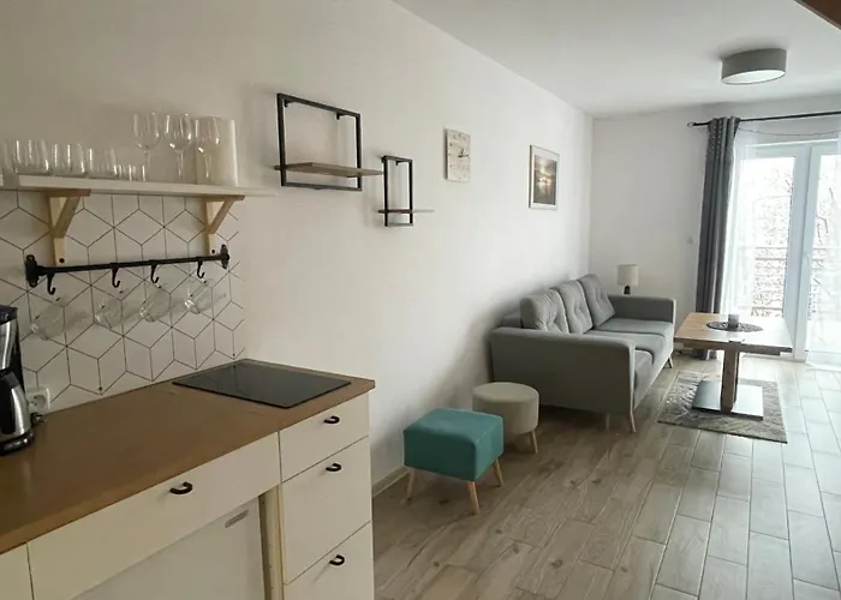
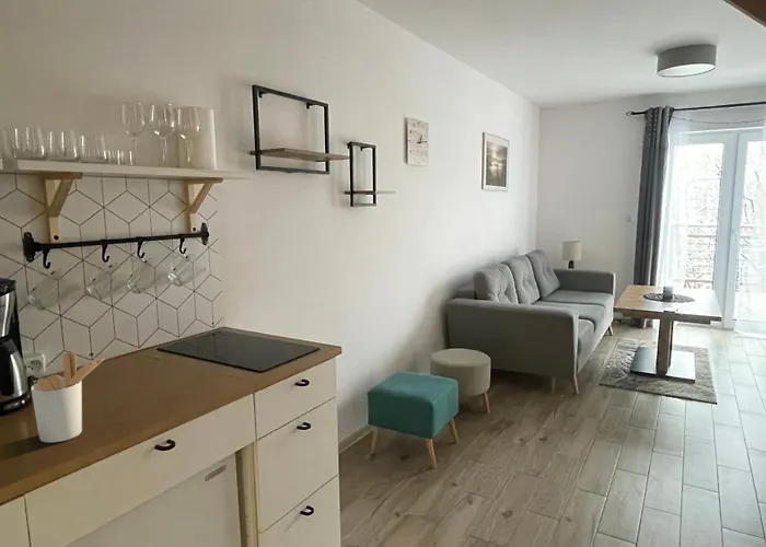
+ utensil holder [30,350,105,444]
